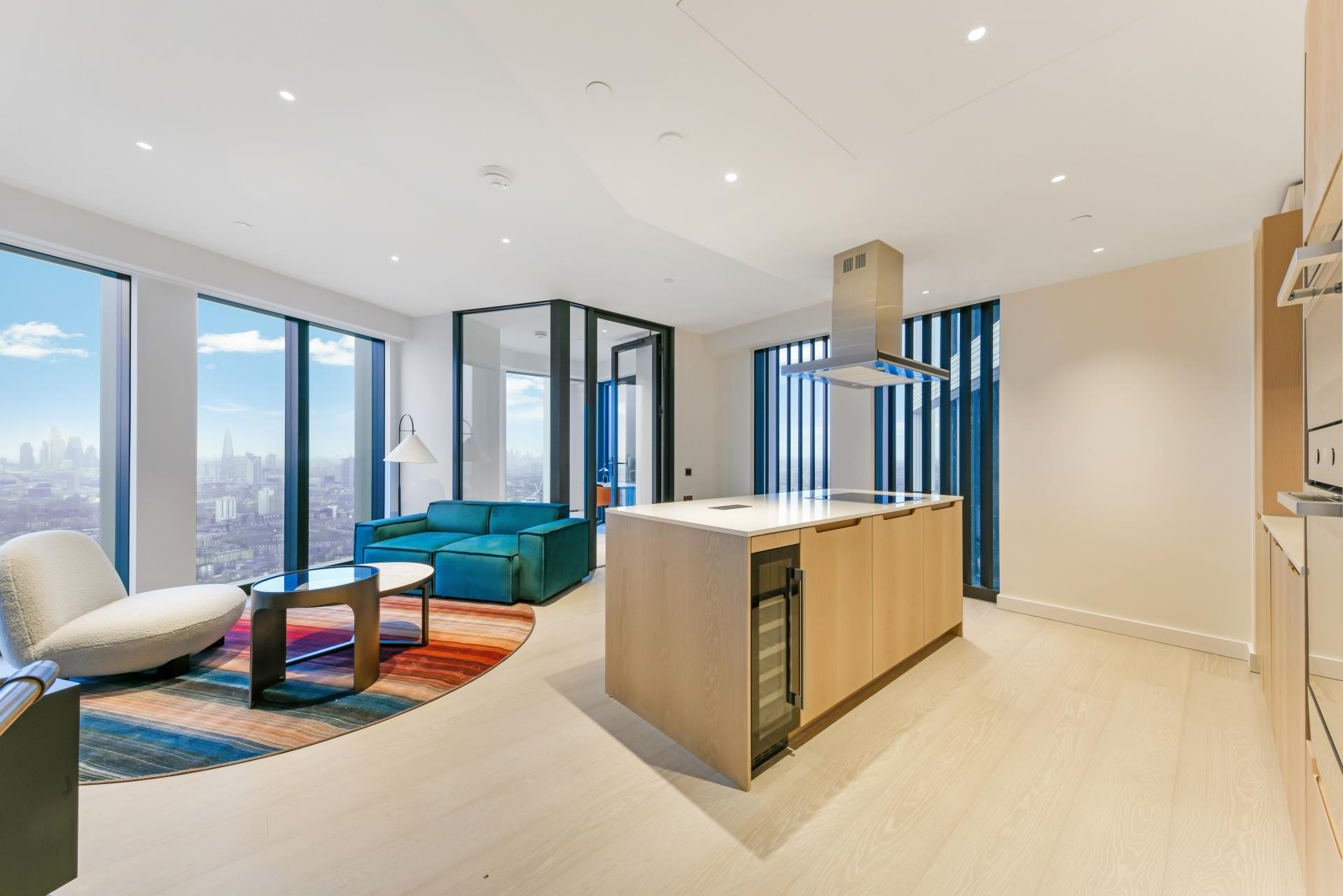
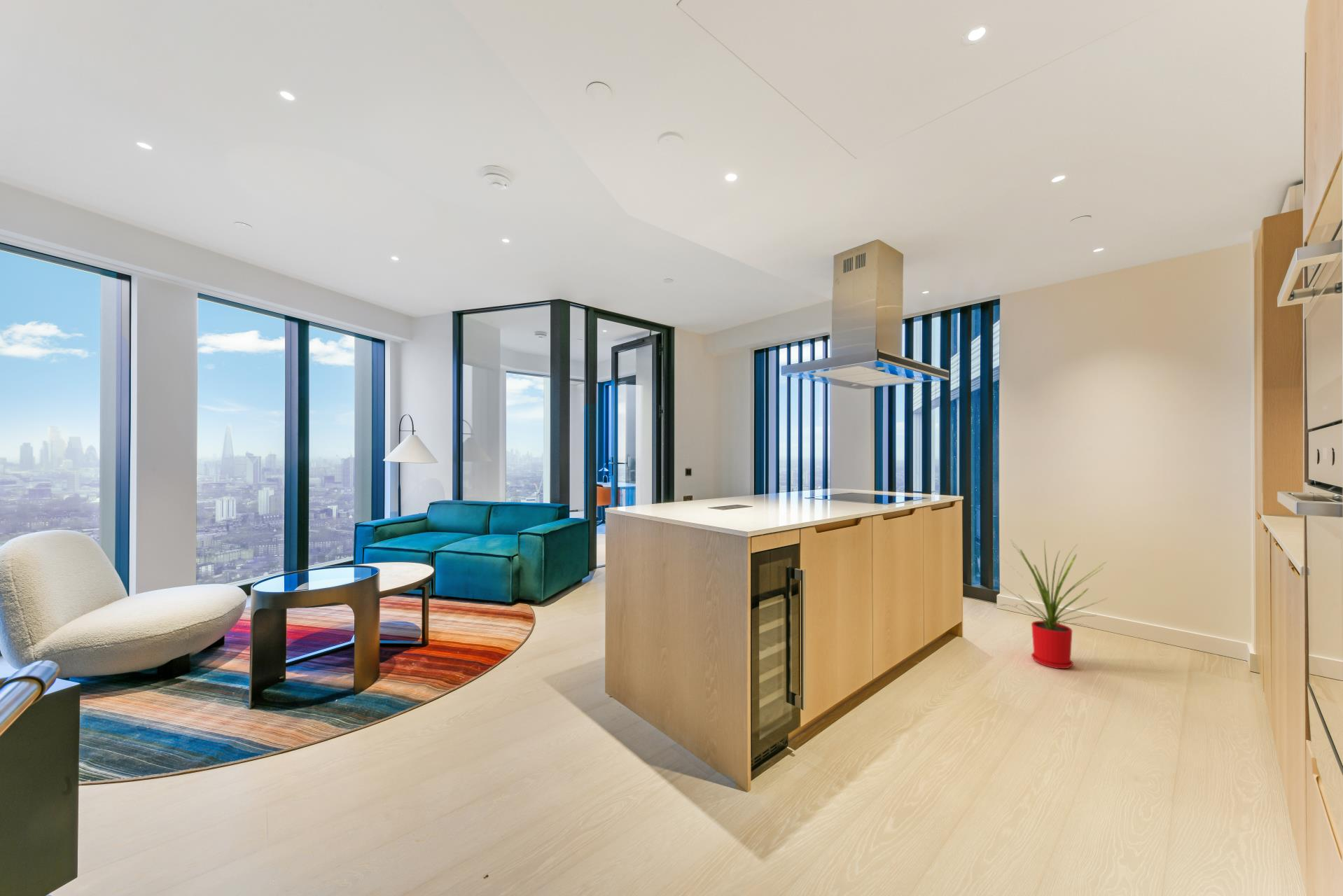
+ house plant [998,538,1109,669]
